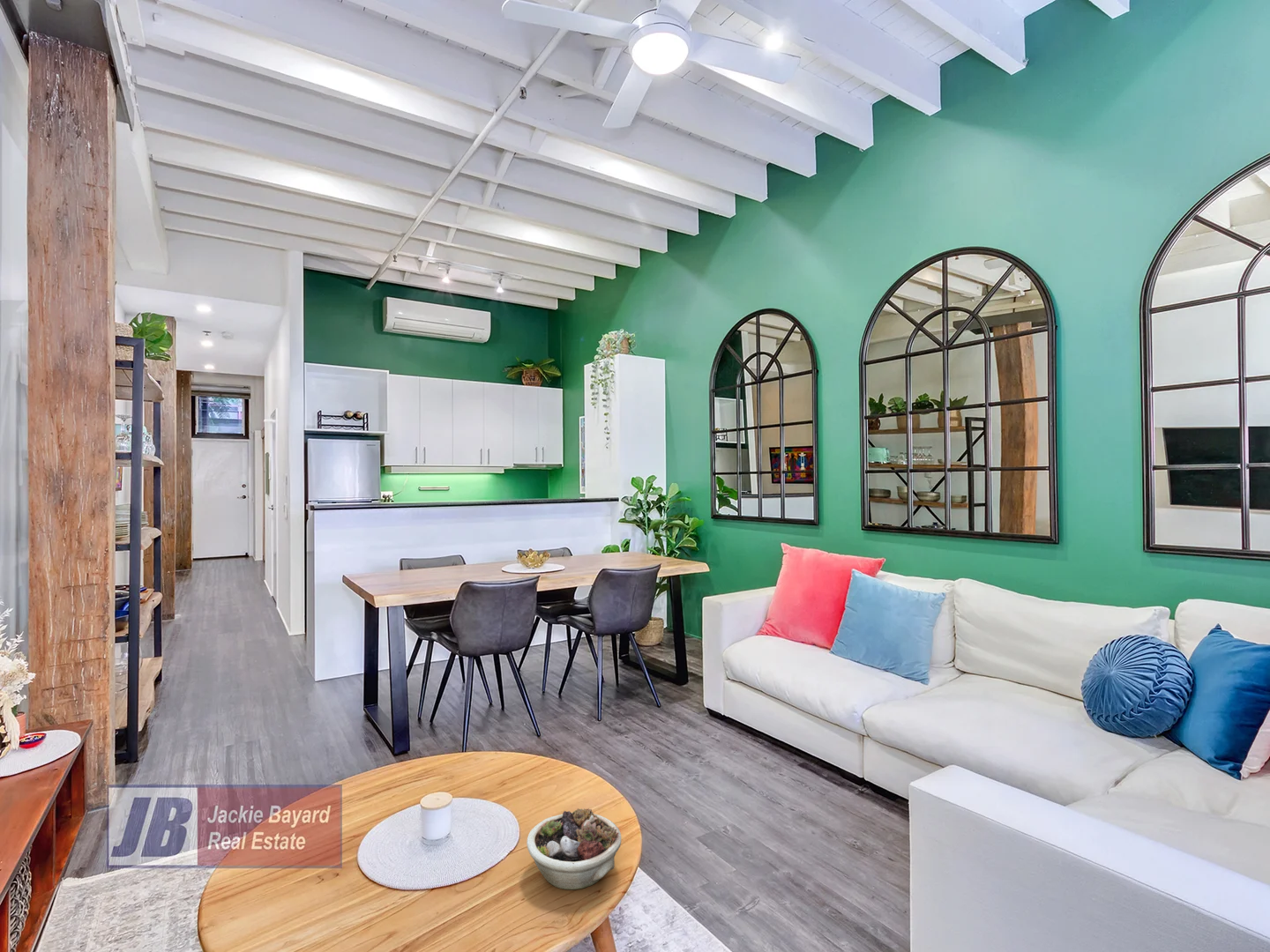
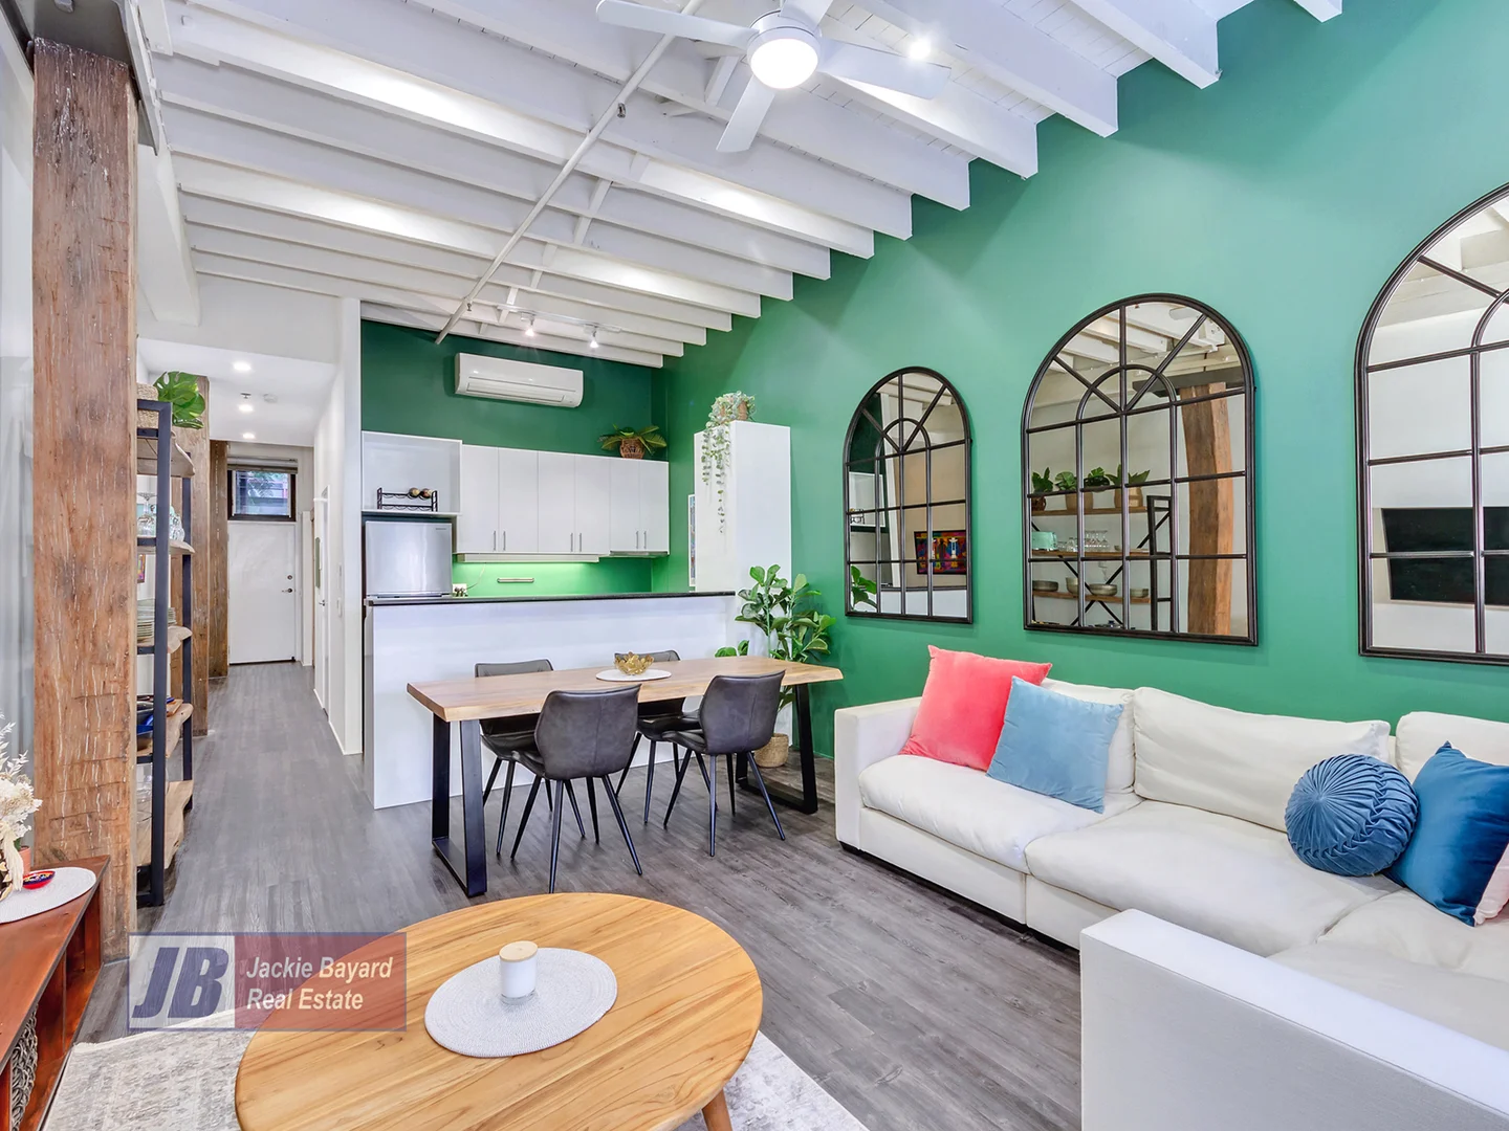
- succulent planter [526,807,622,890]
